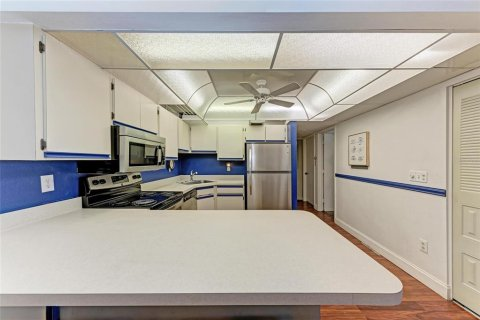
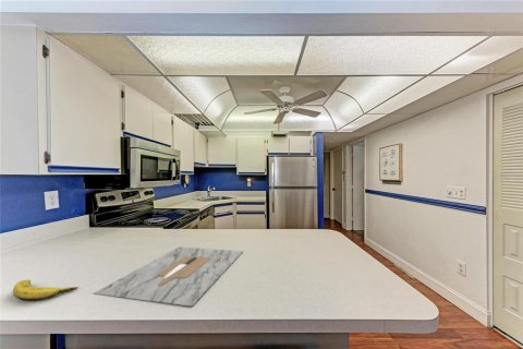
+ cutting board [94,246,244,308]
+ banana [12,279,80,302]
